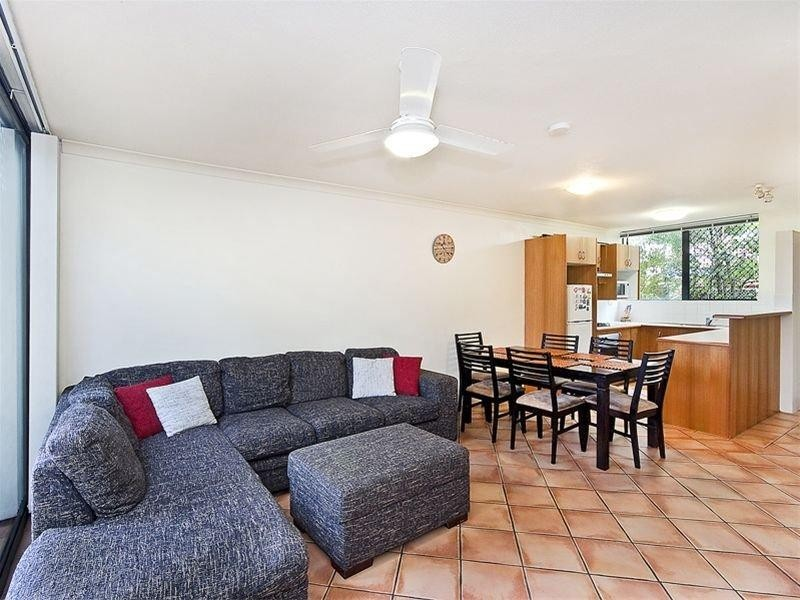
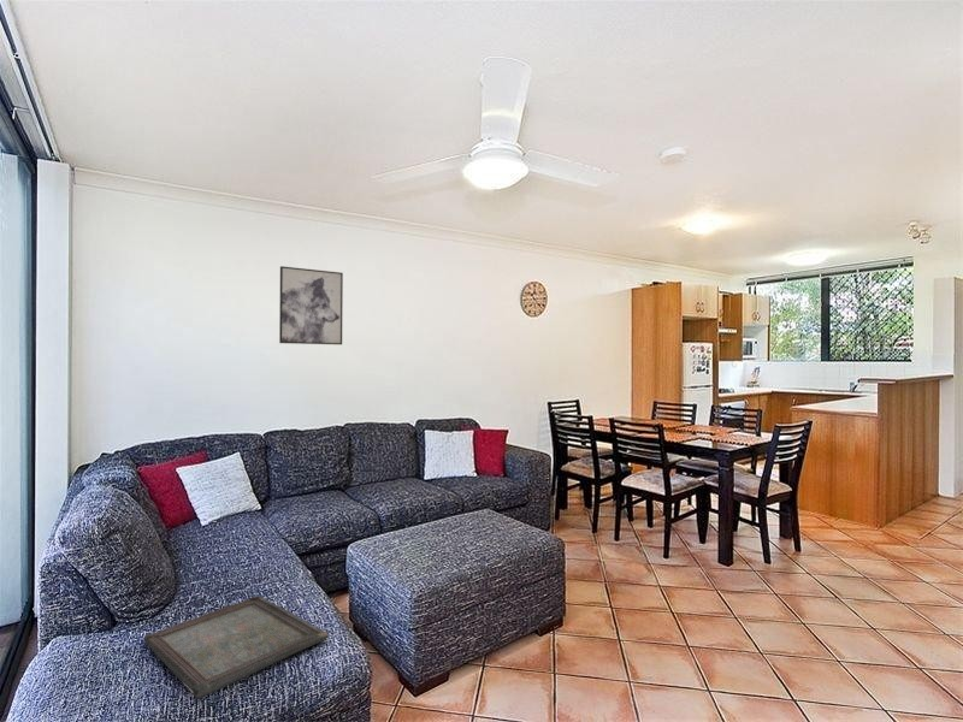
+ wall art [278,265,344,345]
+ serving tray [143,594,330,700]
